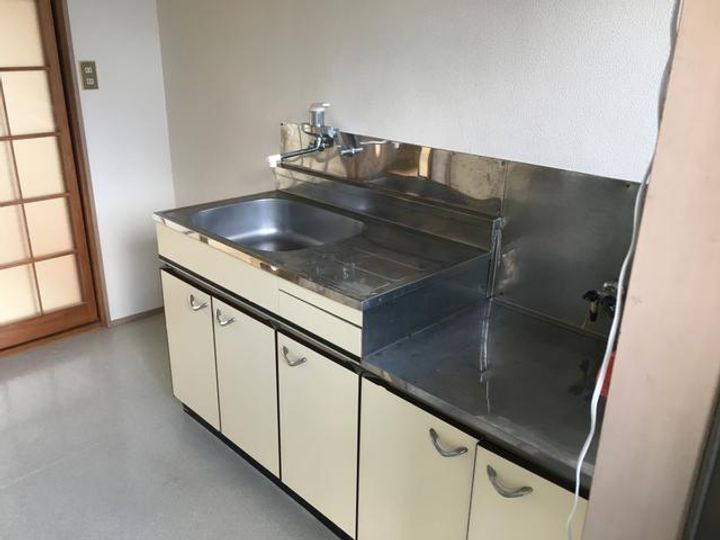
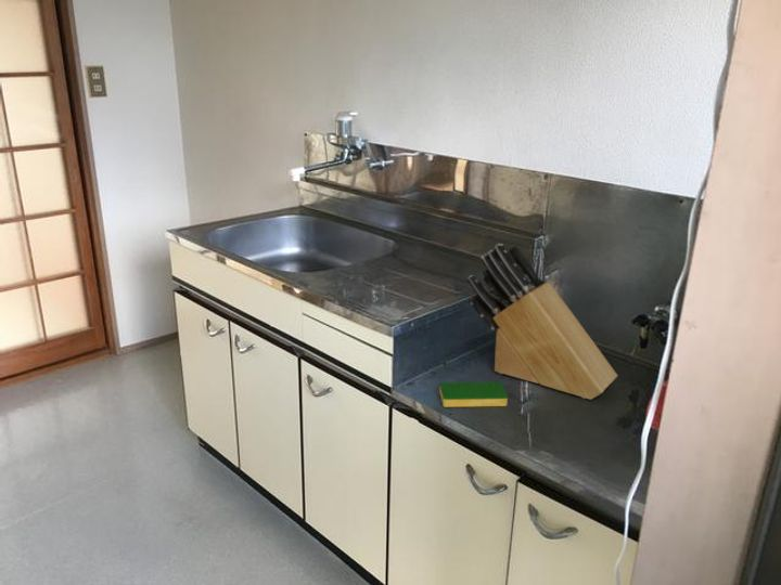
+ knife block [466,243,618,401]
+ dish sponge [438,381,509,408]
